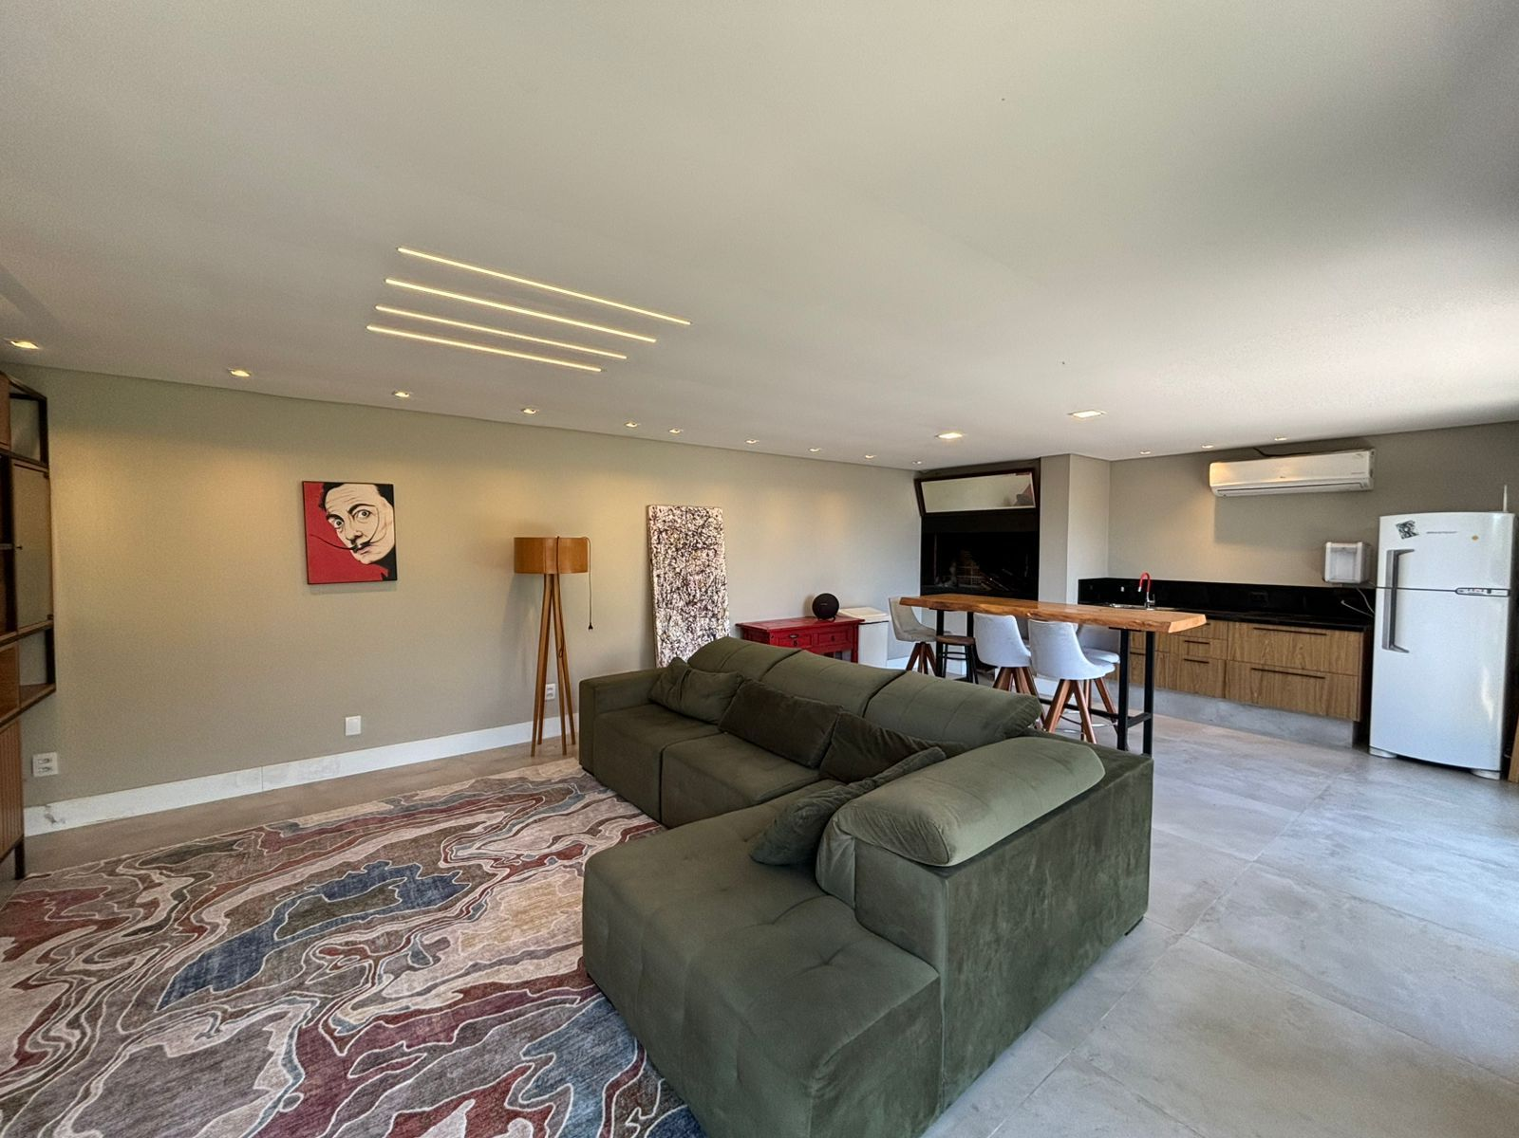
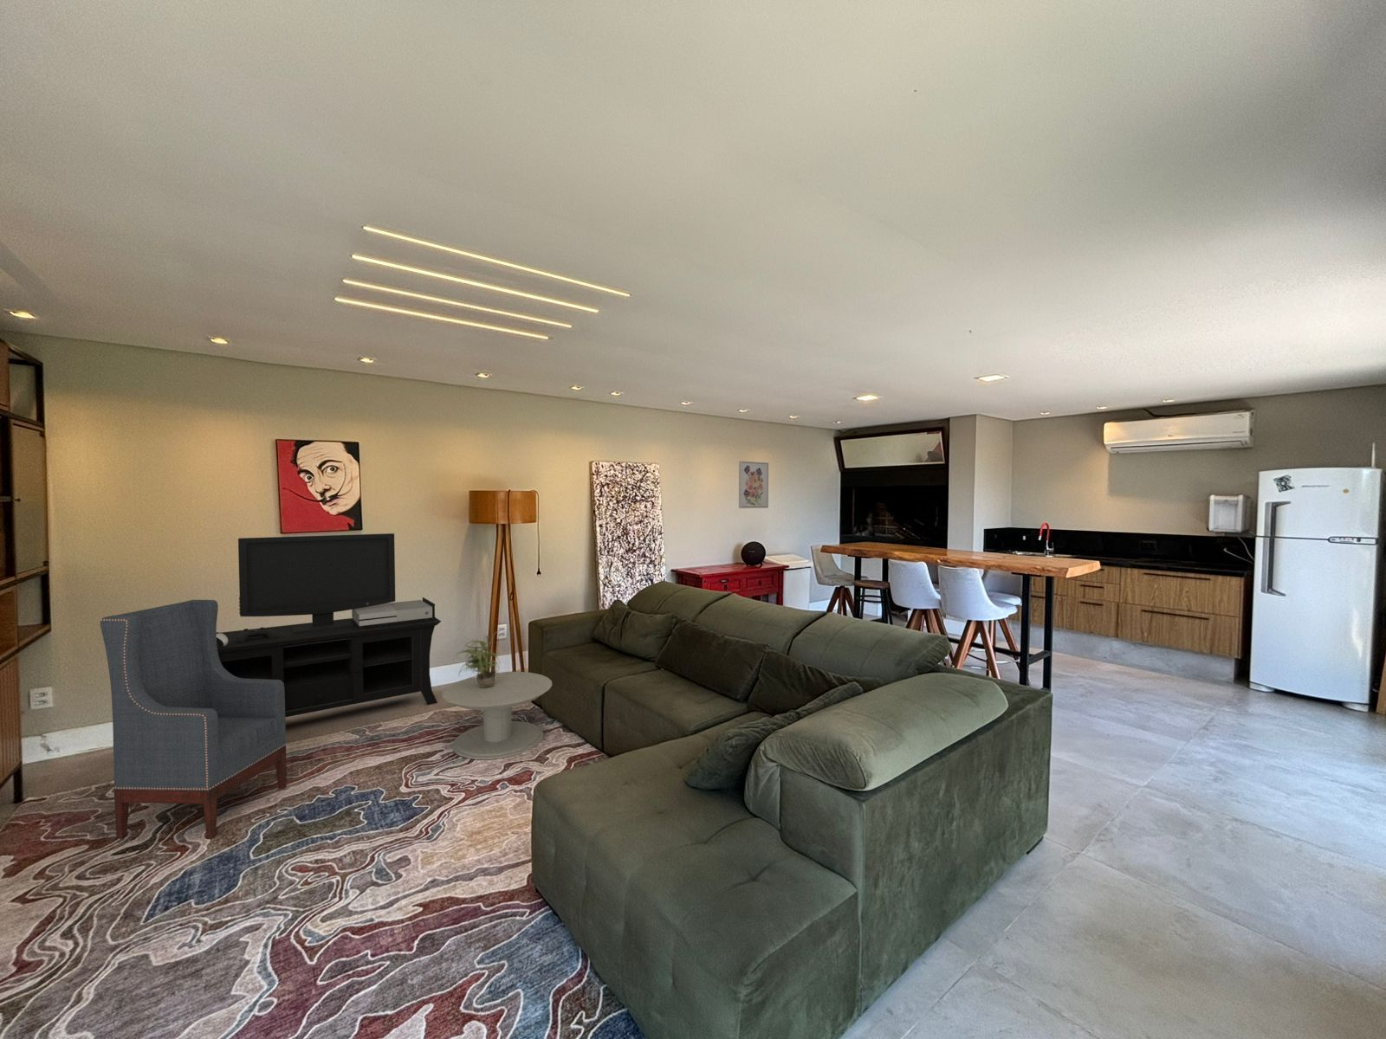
+ wall art [738,461,769,509]
+ side table [441,671,552,761]
+ media console [216,533,442,718]
+ armchair [99,599,288,840]
+ potted plant [455,630,505,686]
